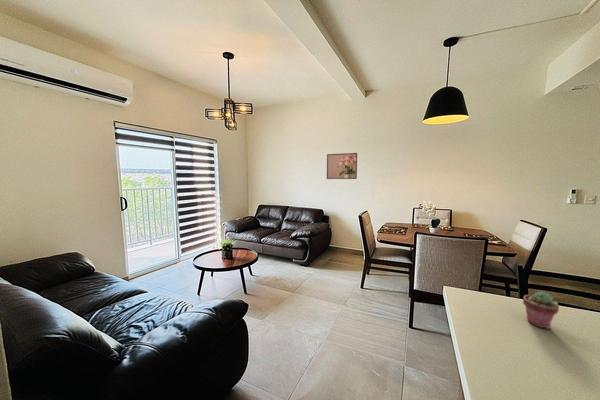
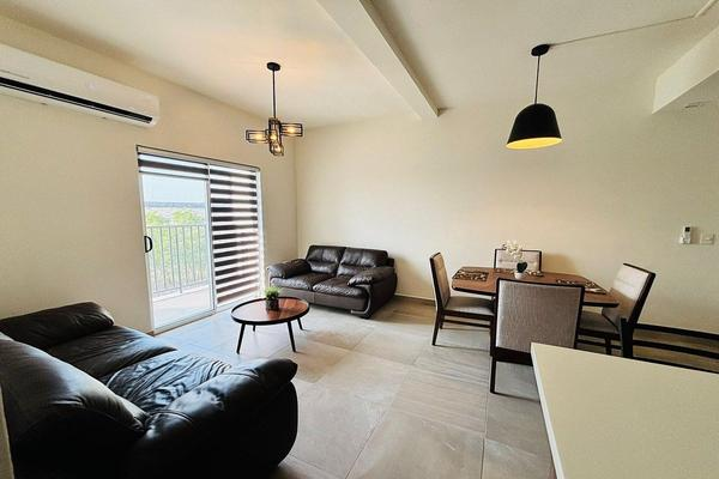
- potted succulent [522,291,560,330]
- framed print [326,152,358,180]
